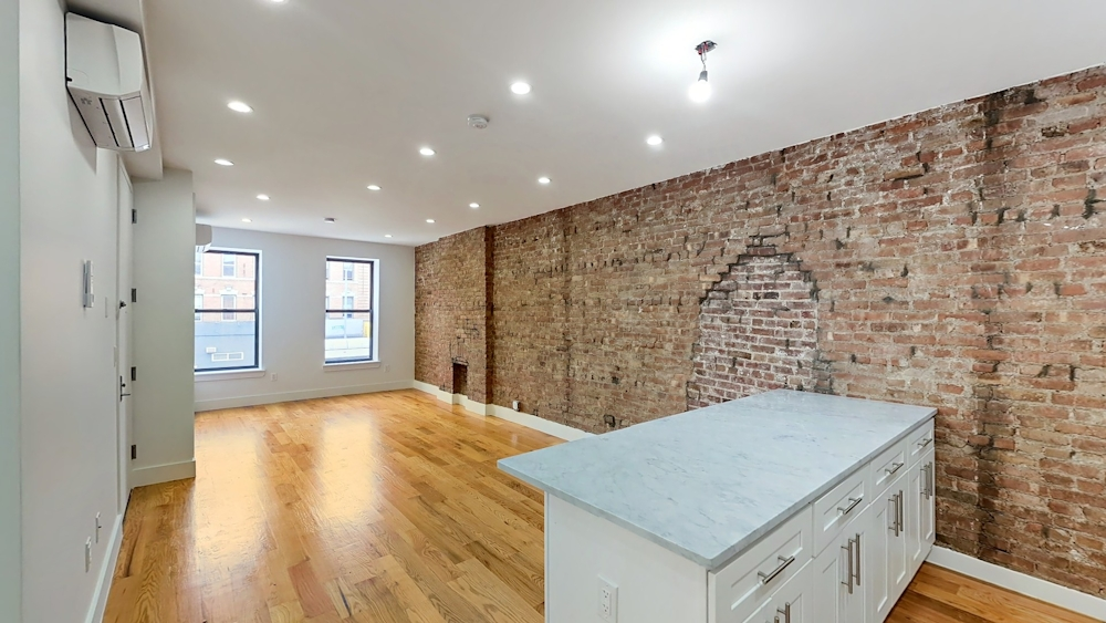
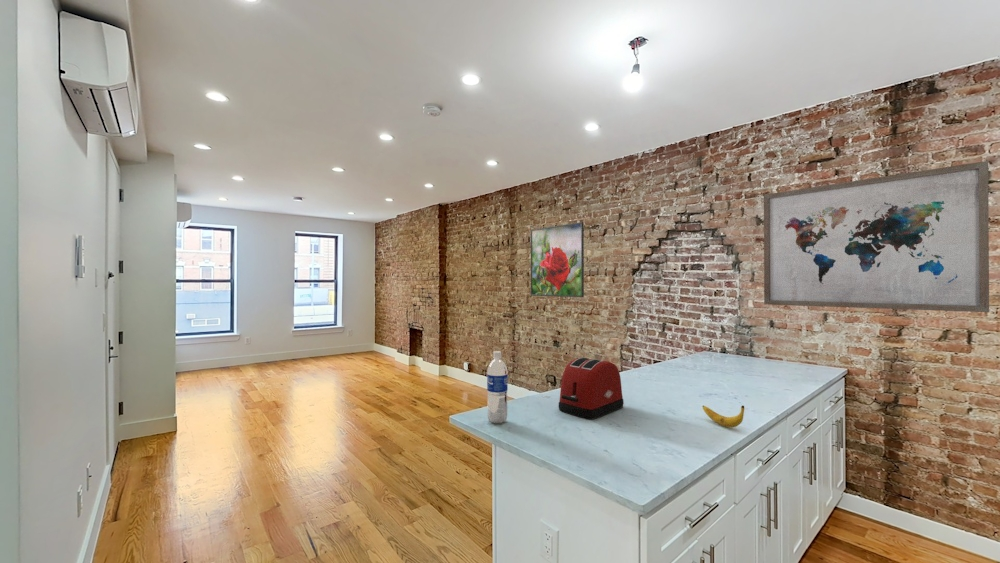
+ banana [702,405,745,428]
+ toaster [558,356,625,420]
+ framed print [530,221,585,298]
+ water bottle [486,350,509,424]
+ wall art [763,160,990,313]
